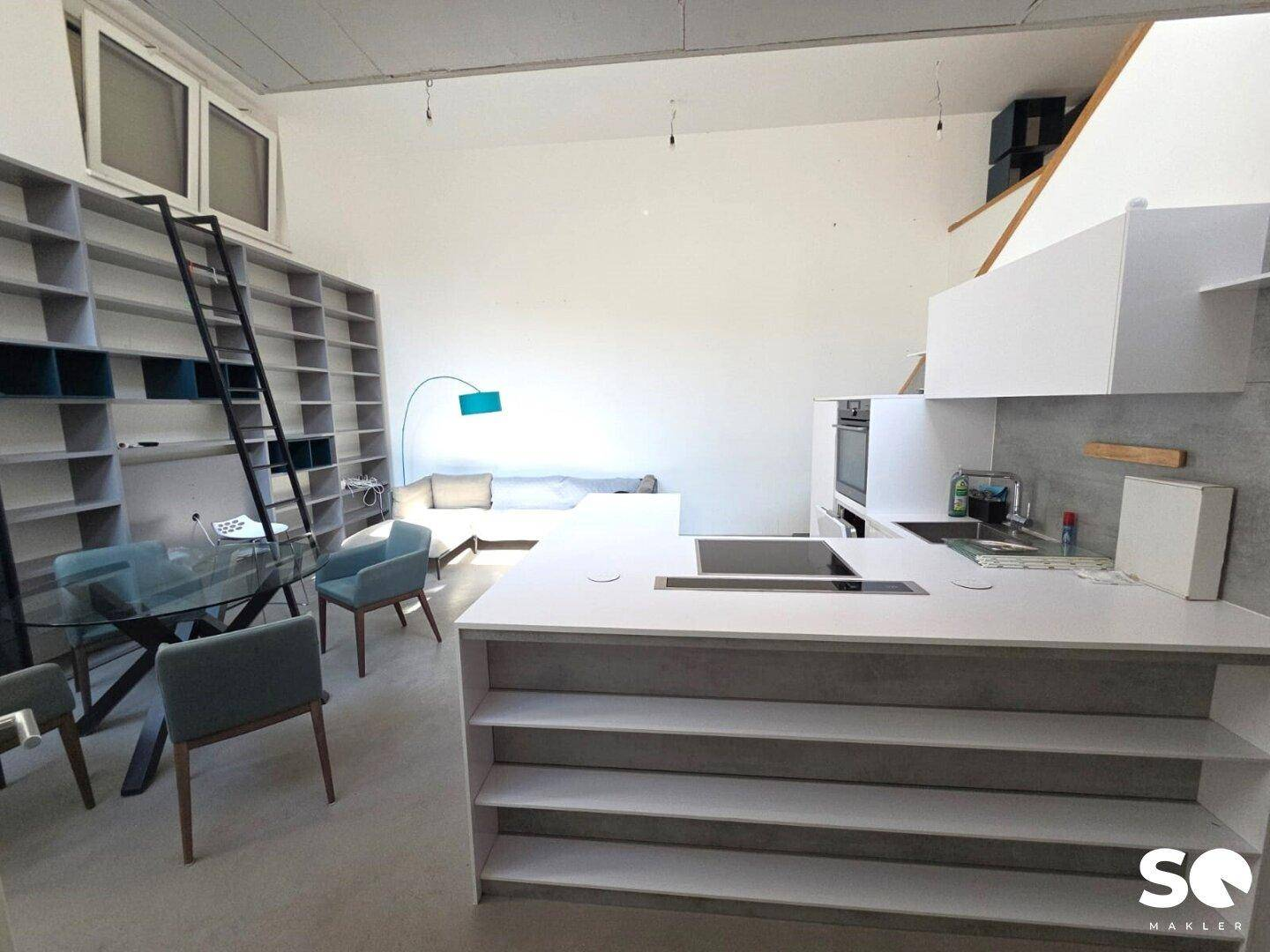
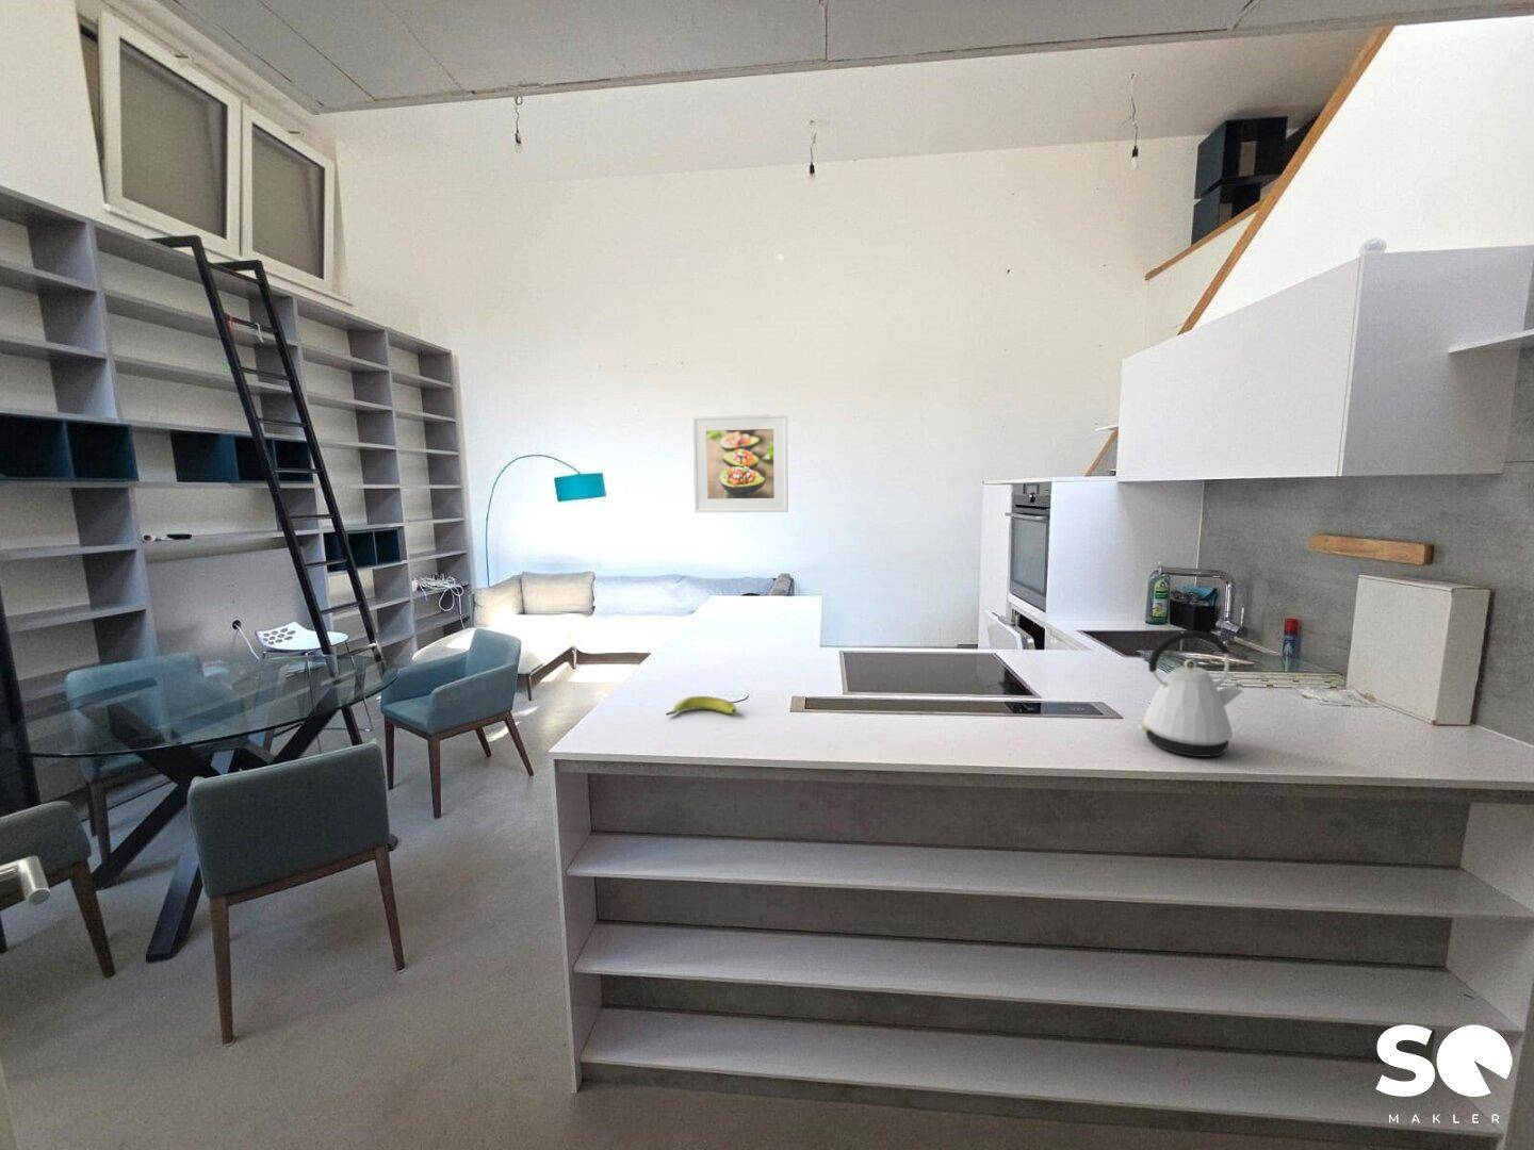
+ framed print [691,413,790,515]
+ banana [666,696,737,716]
+ kettle [1137,629,1244,759]
